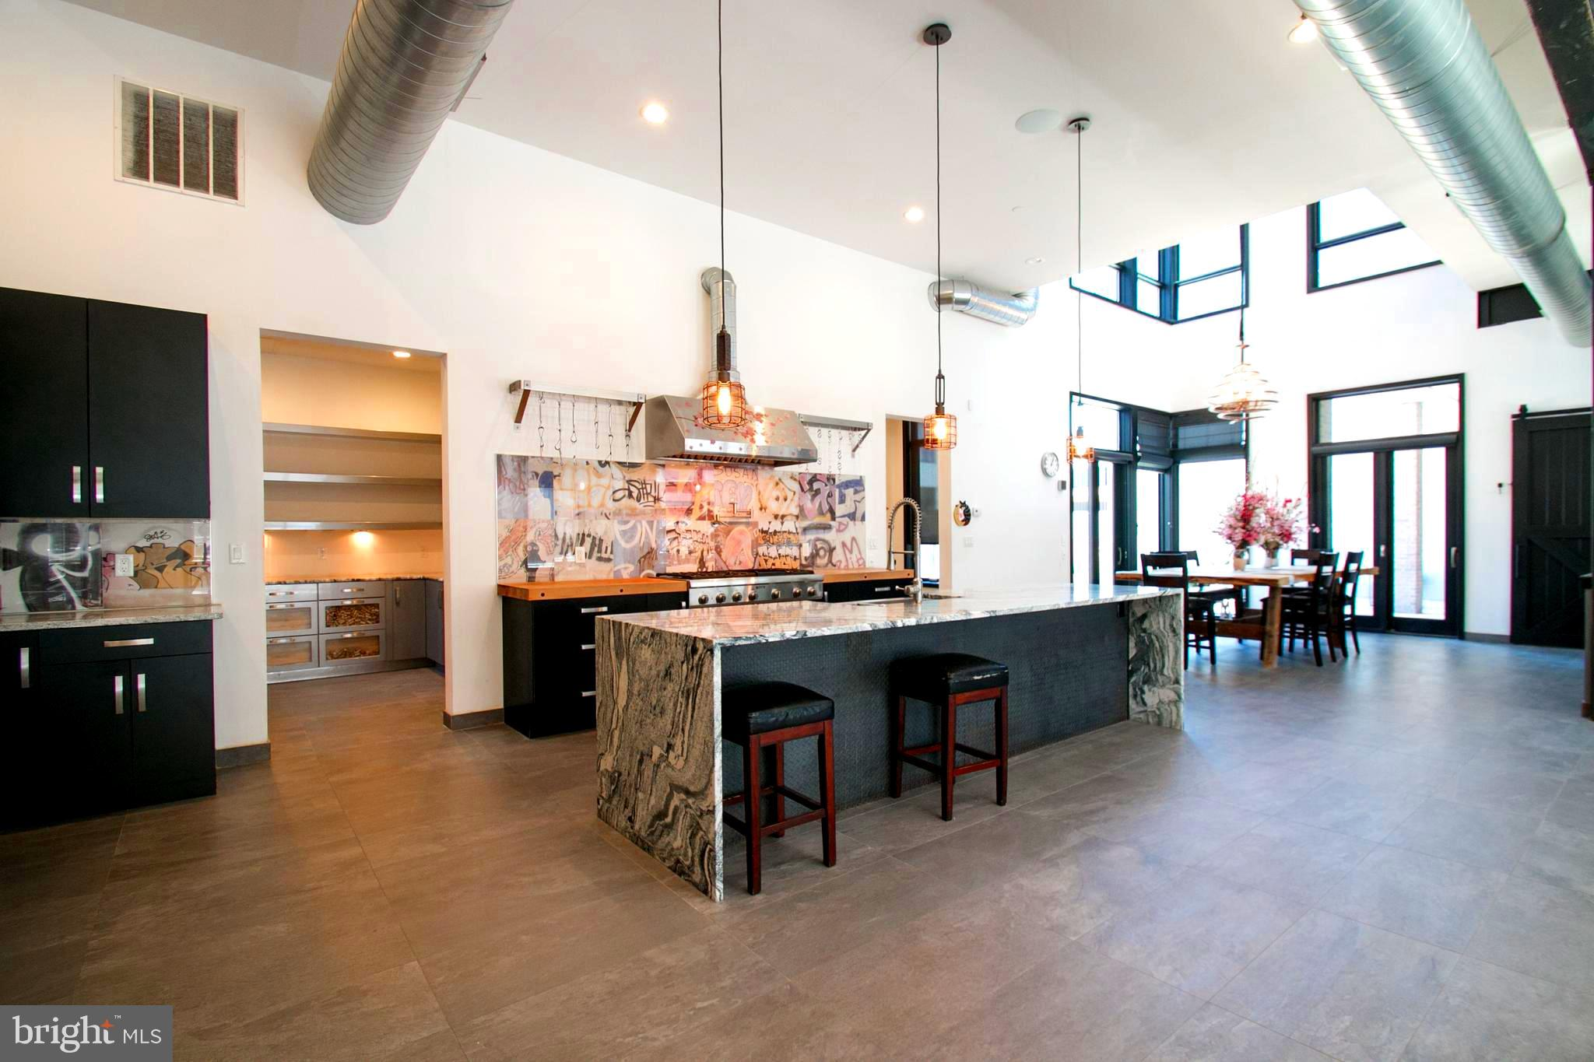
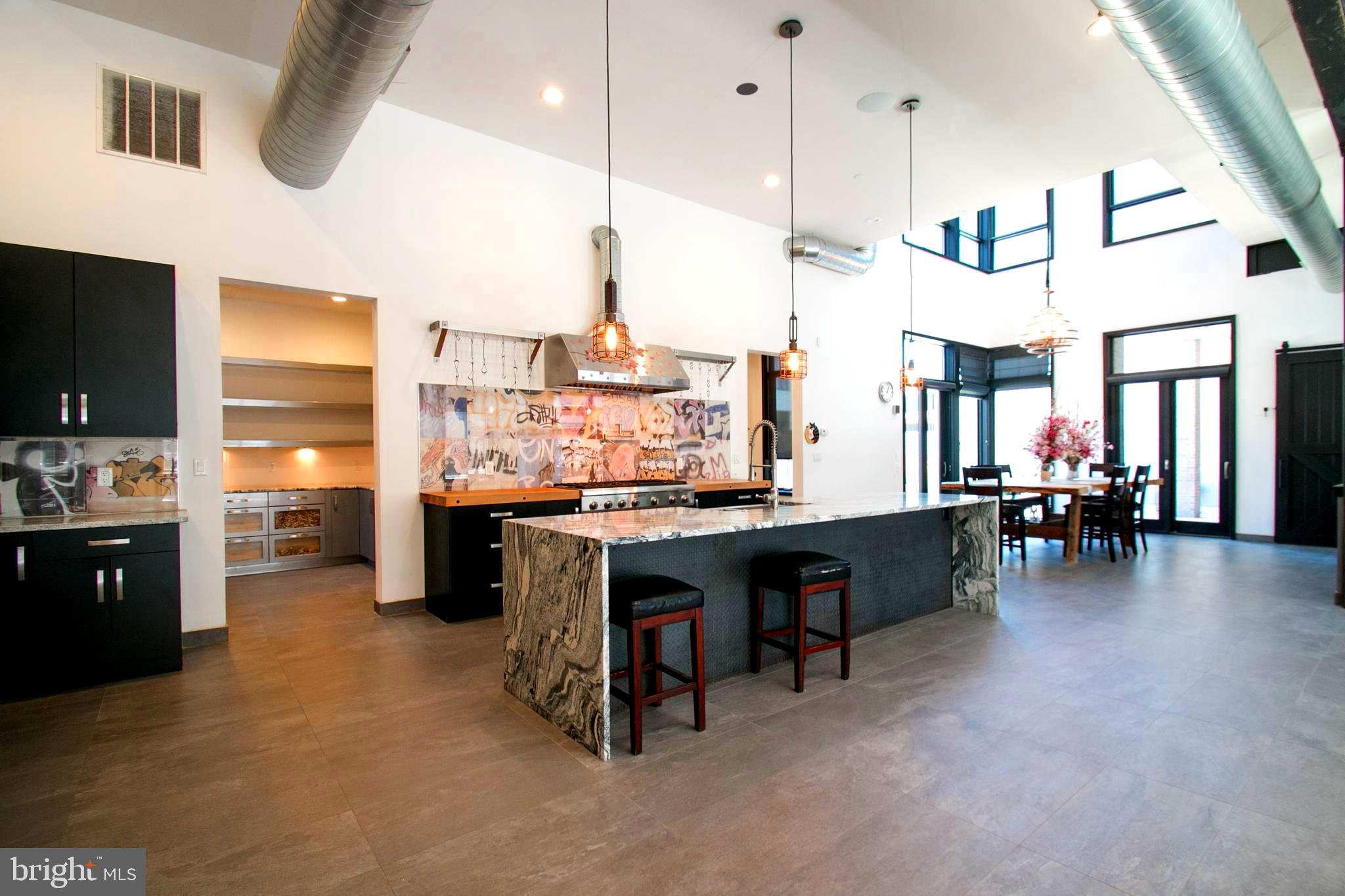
+ recessed light [736,82,759,96]
